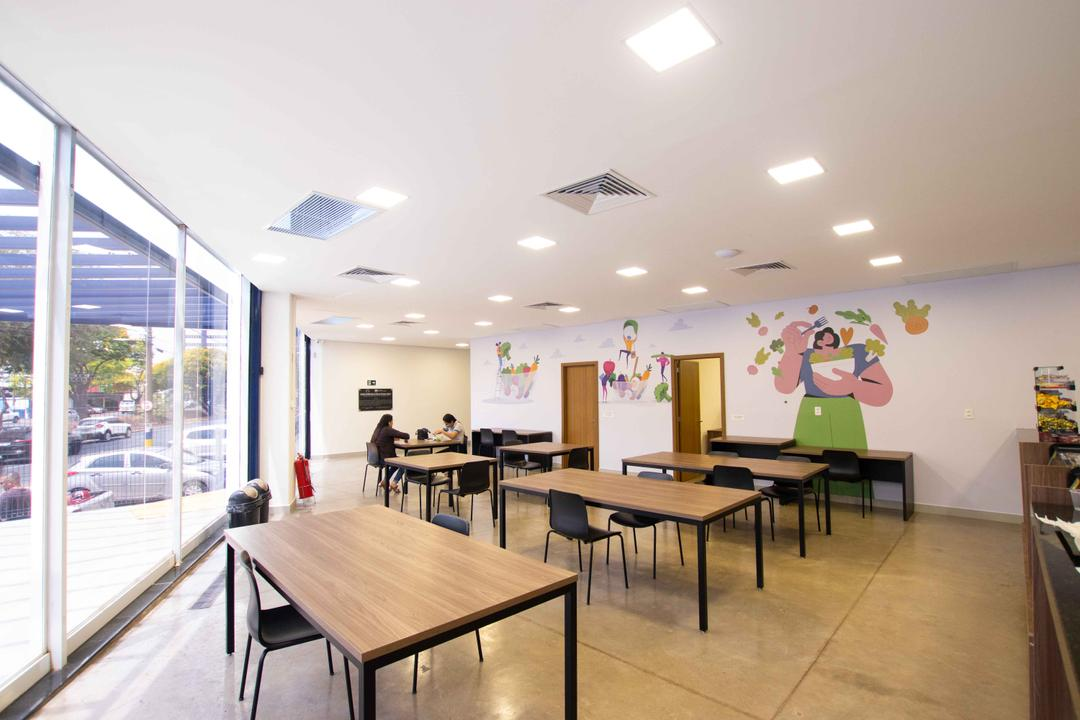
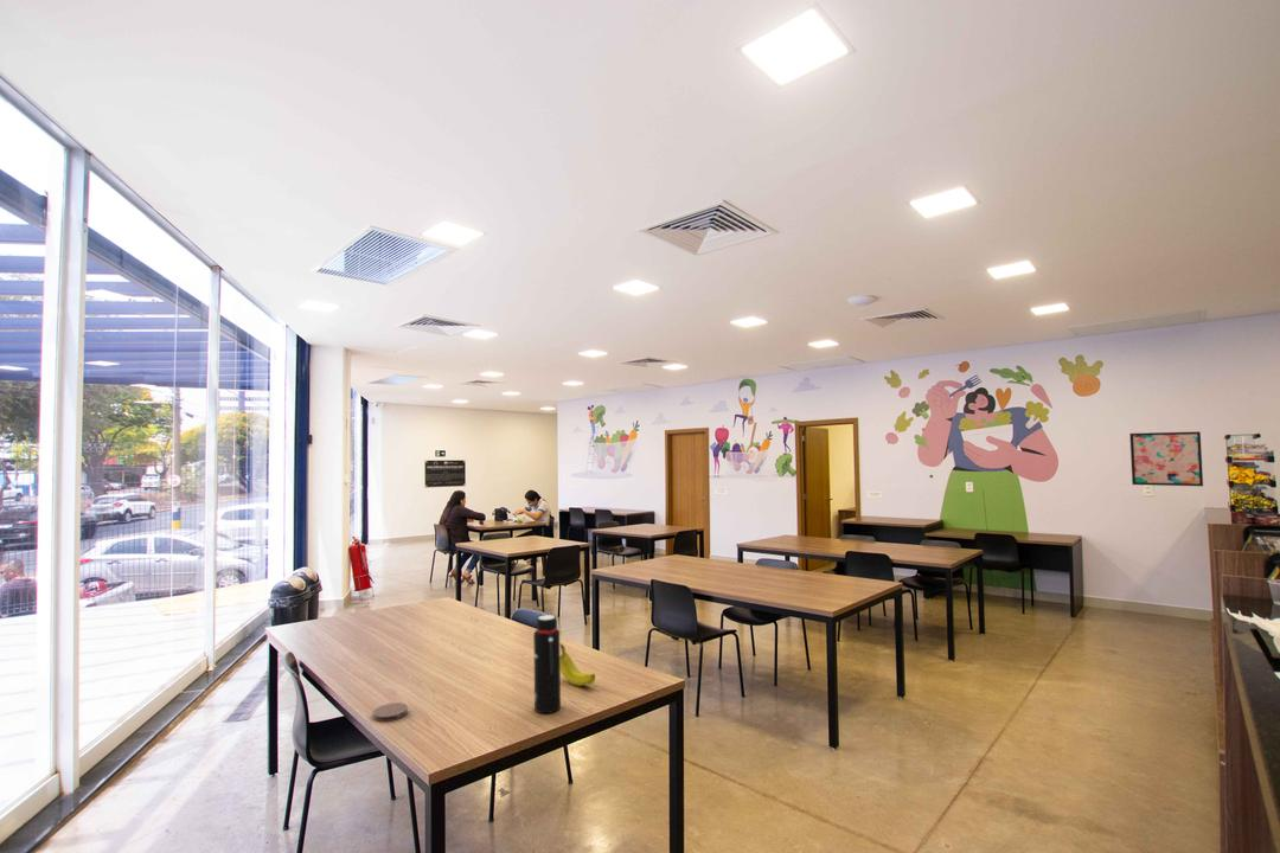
+ fruit [559,643,596,687]
+ water bottle [532,614,562,714]
+ coaster [371,701,409,723]
+ wall art [1129,430,1204,487]
